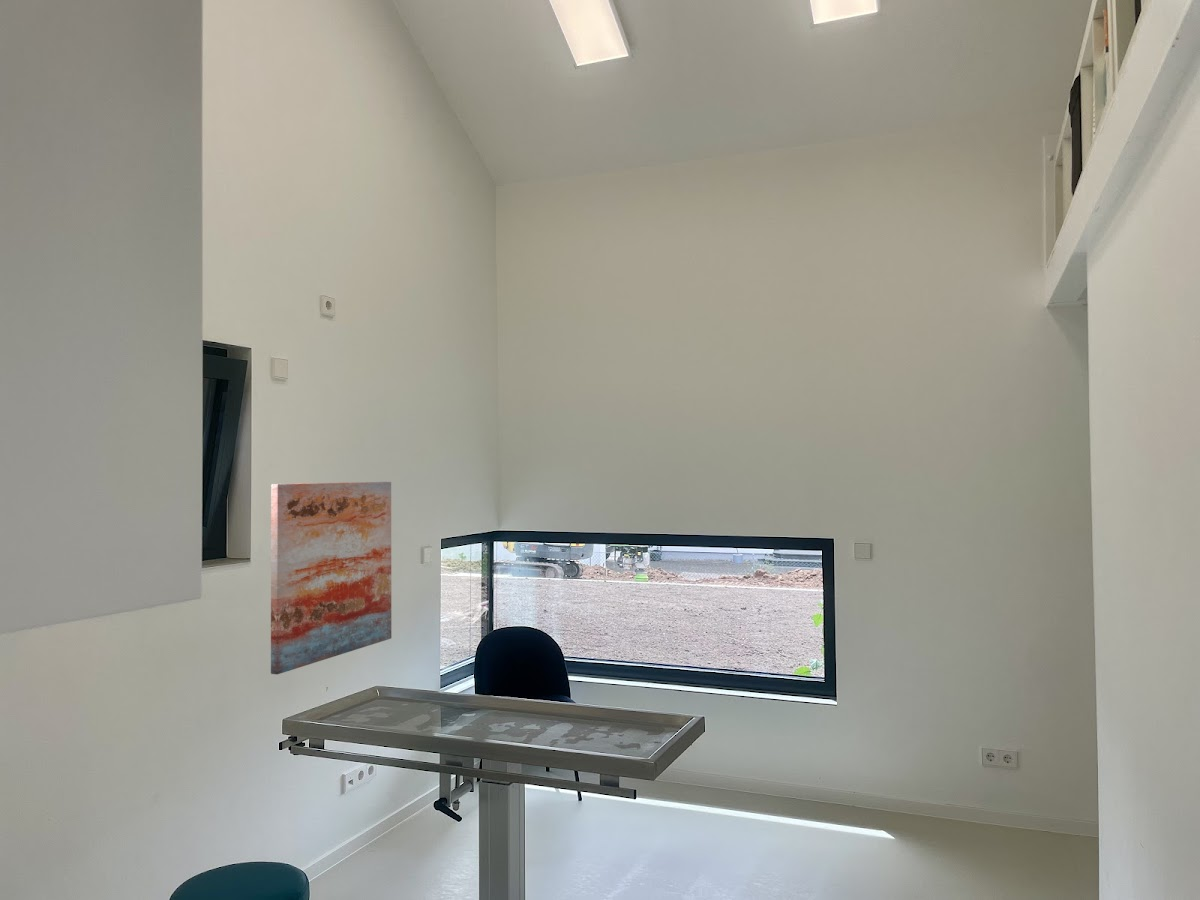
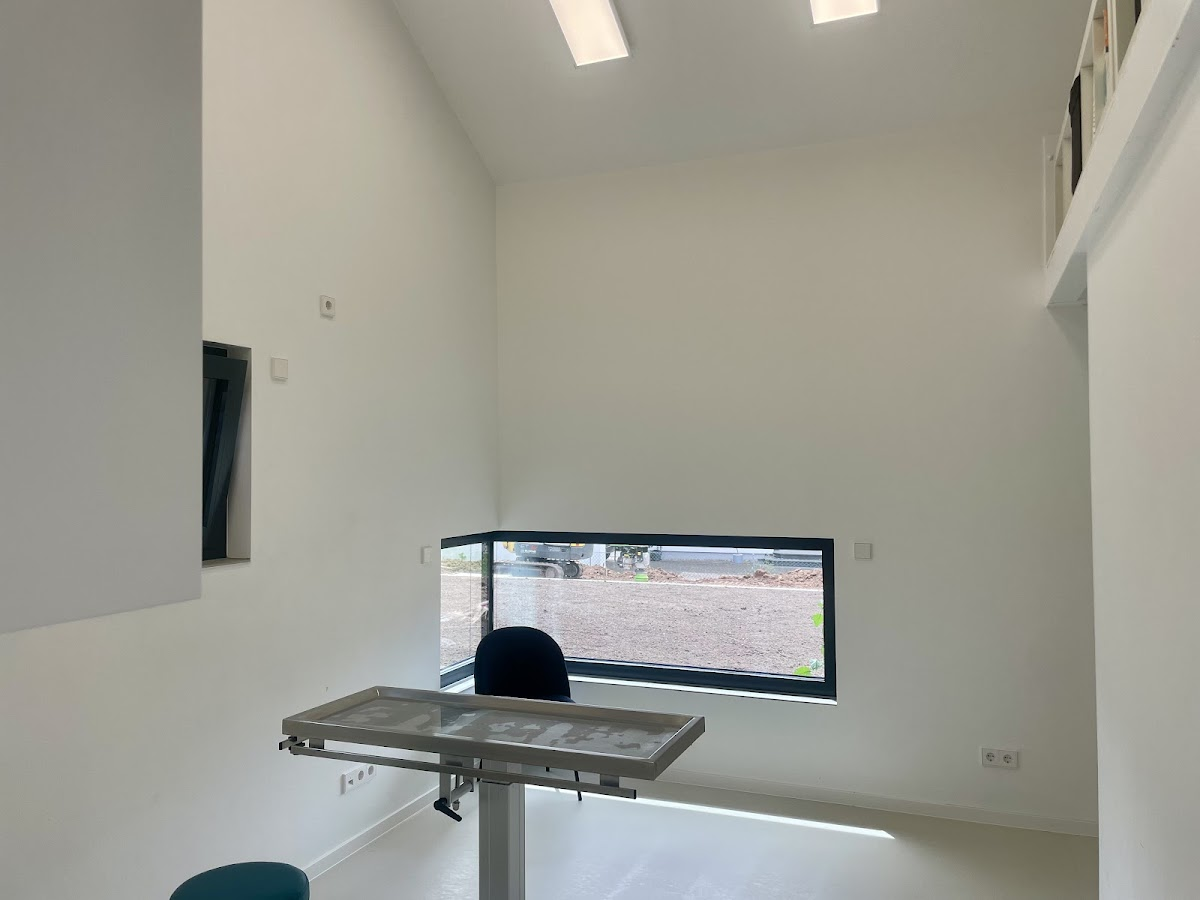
- wall art [270,480,392,675]
